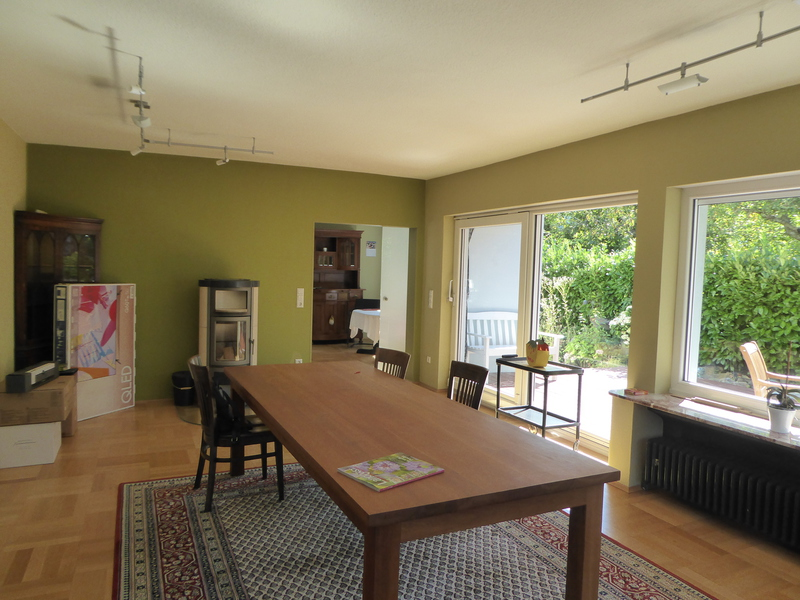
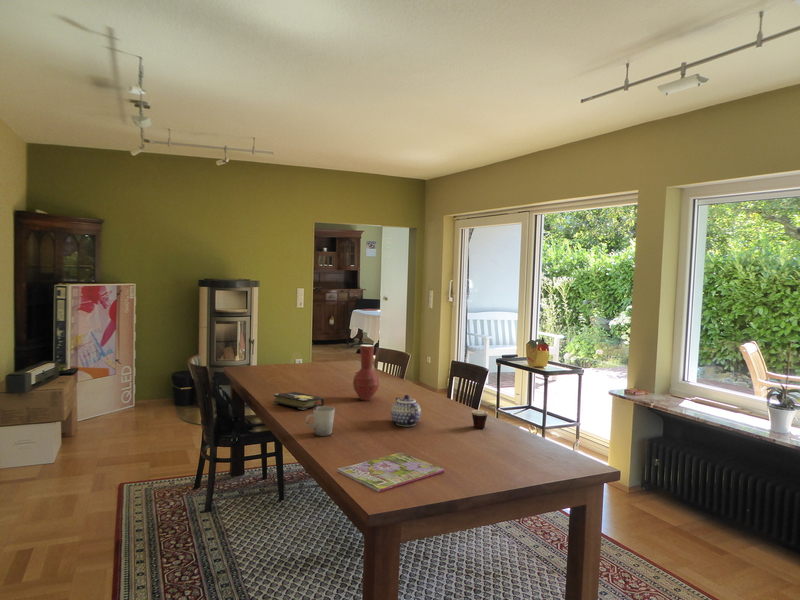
+ cup [305,405,336,437]
+ cup [471,404,496,429]
+ hardback book [272,391,325,410]
+ teapot [390,394,422,427]
+ vase [352,344,380,401]
